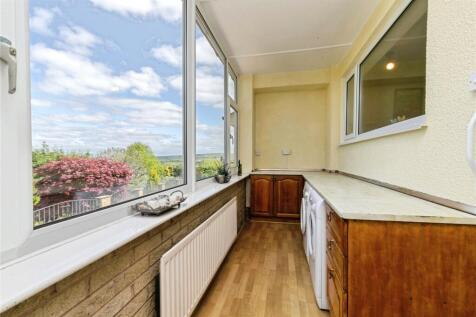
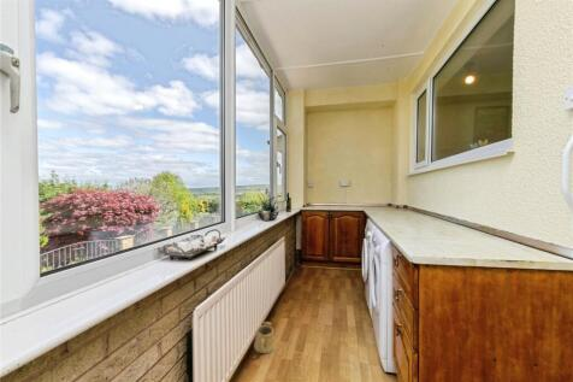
+ watering can [253,321,276,354]
